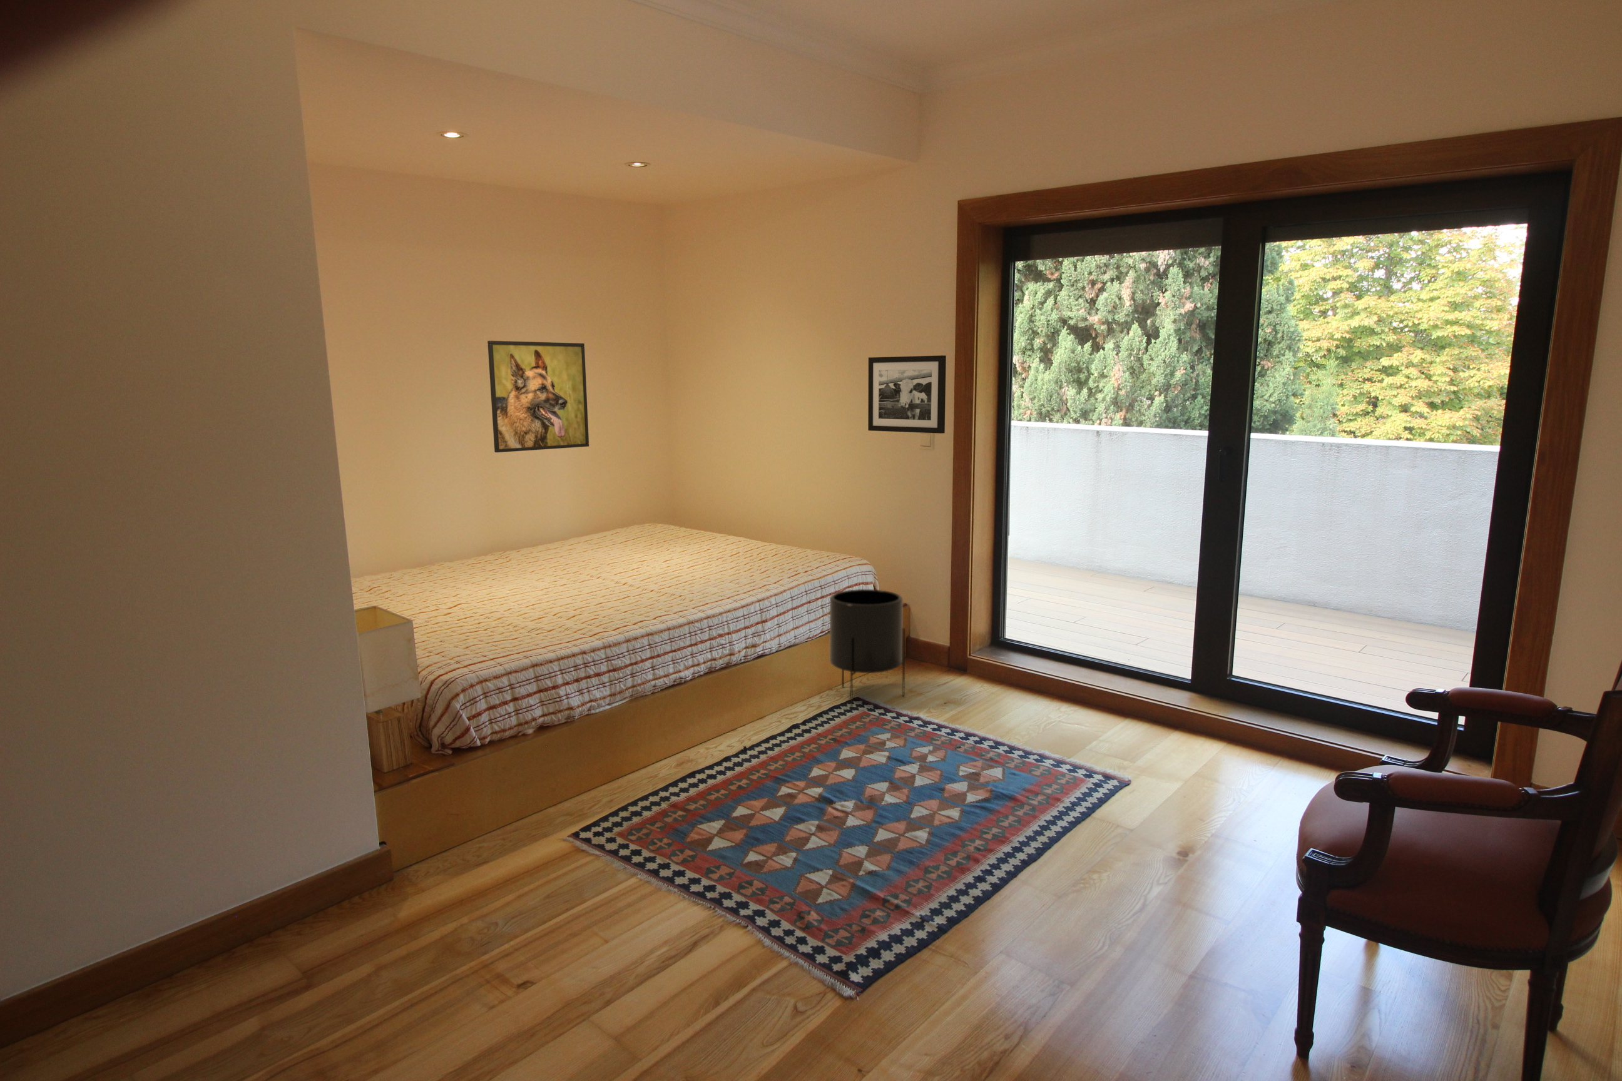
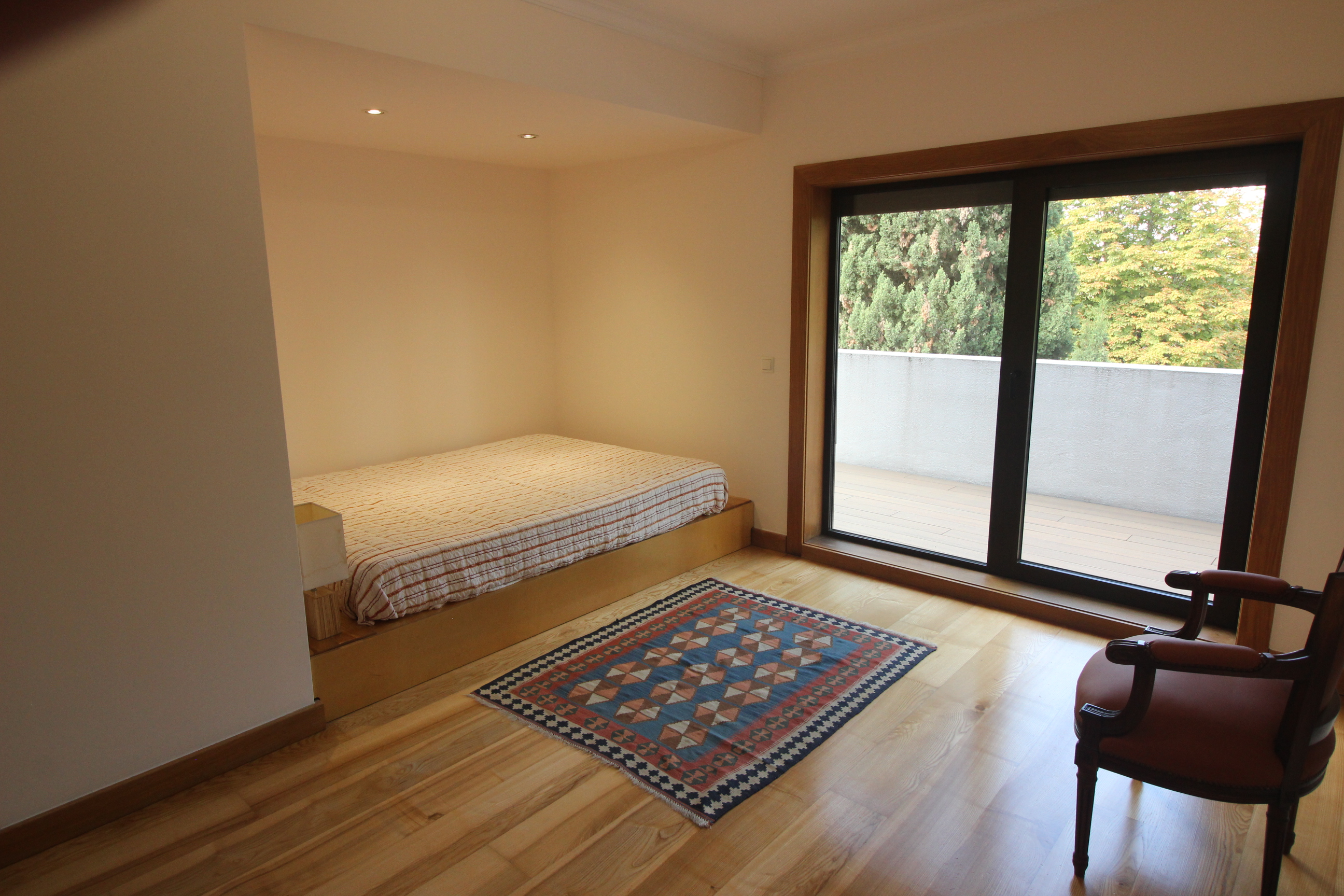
- planter [829,589,905,711]
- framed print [486,340,589,452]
- picture frame [868,355,947,434]
